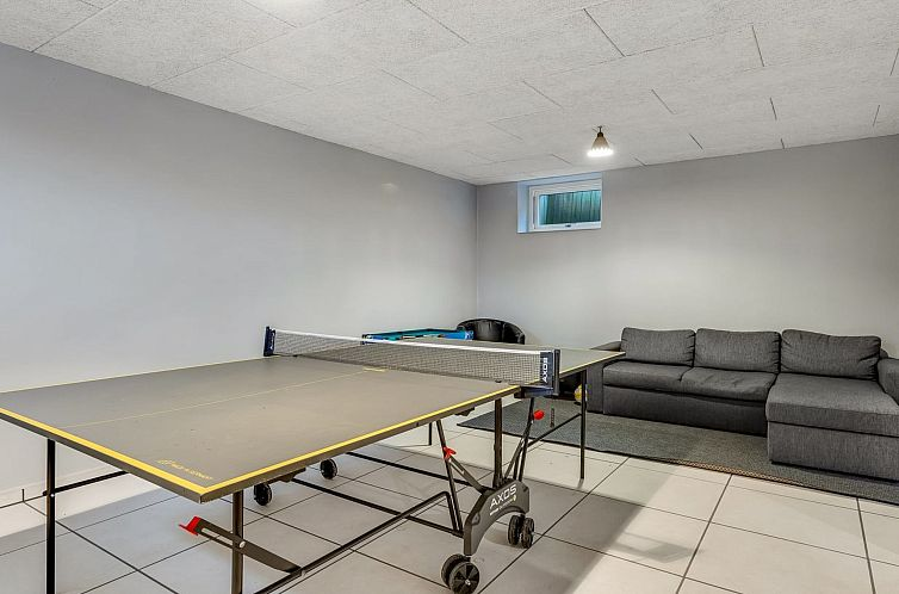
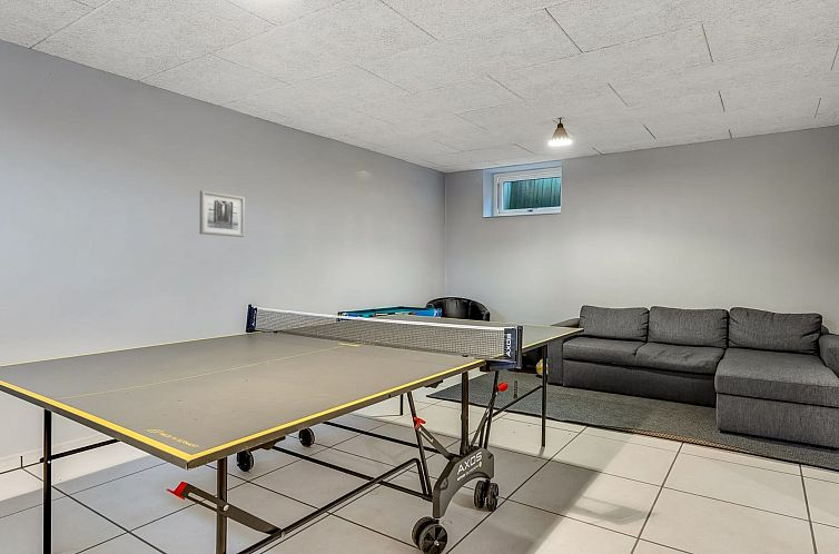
+ wall art [198,189,246,238]
